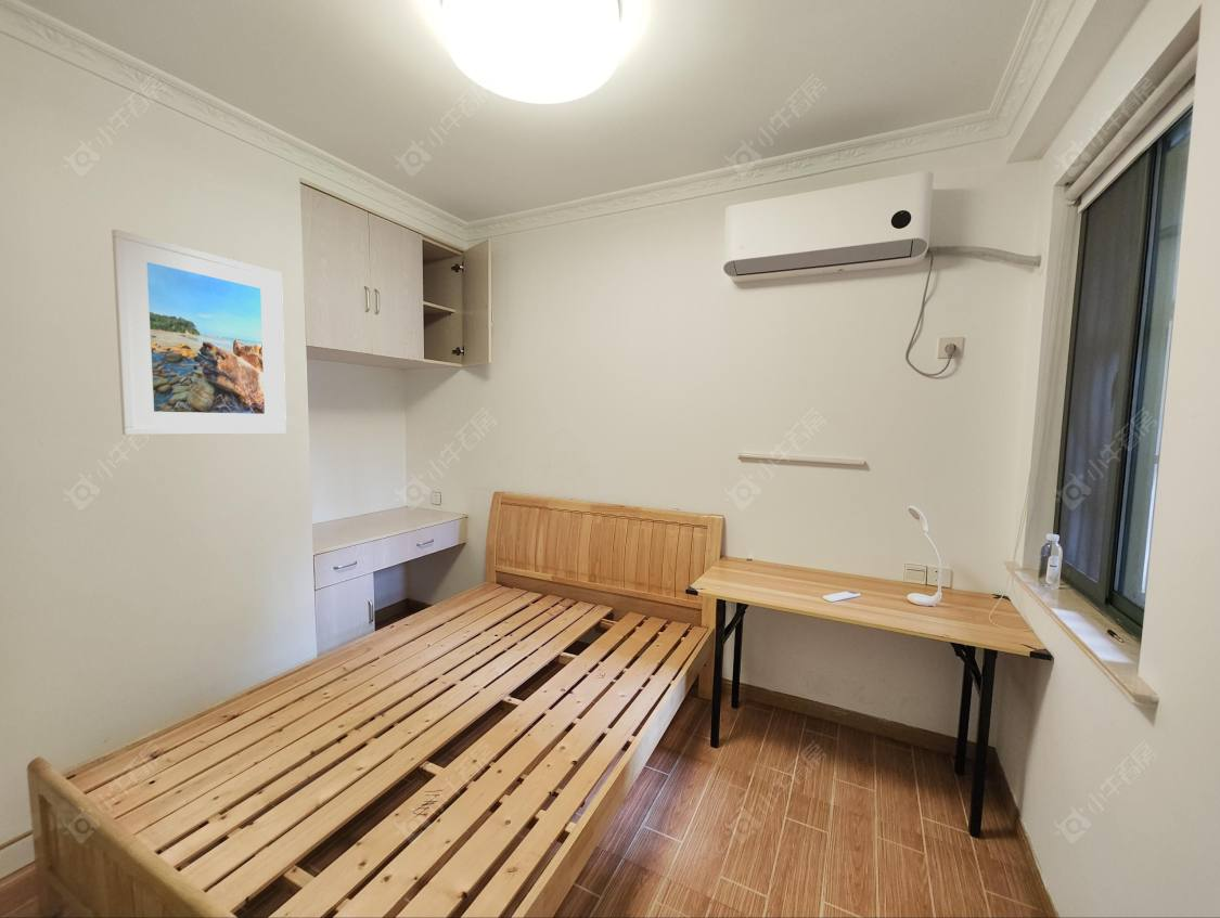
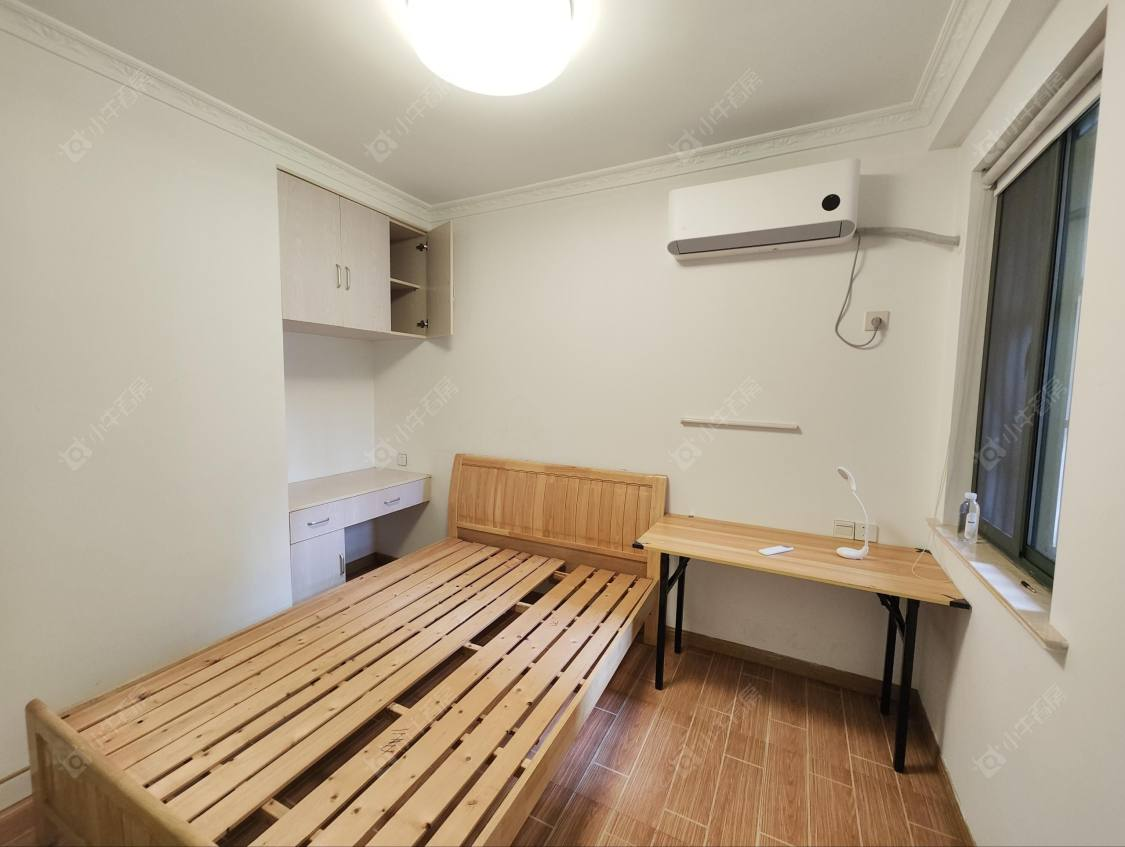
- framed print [111,228,287,436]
